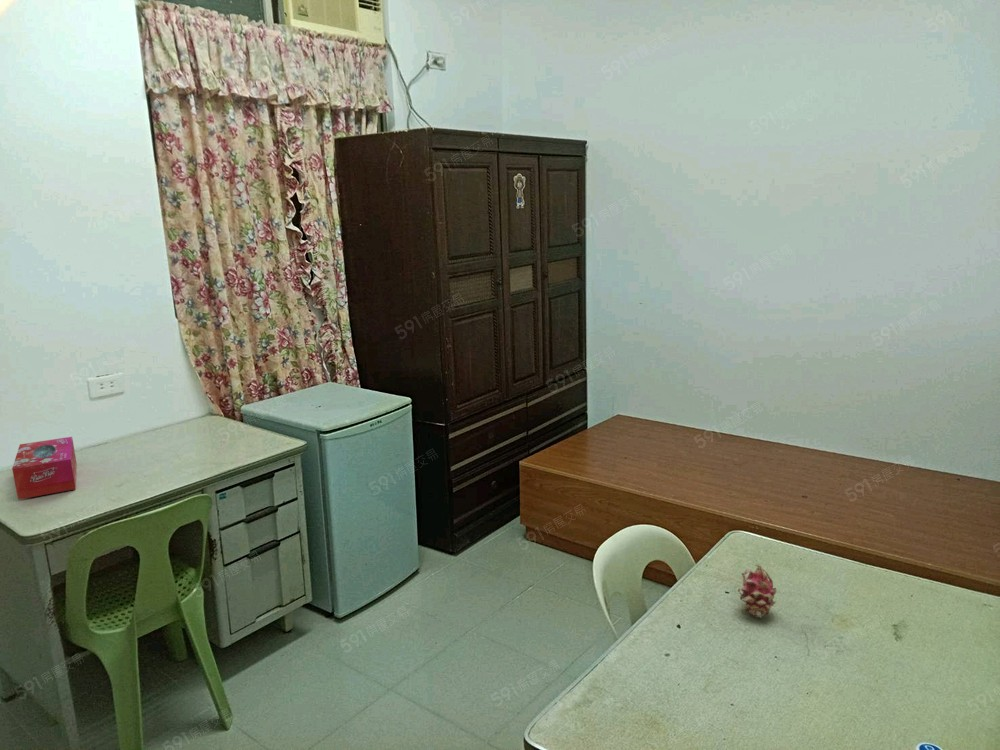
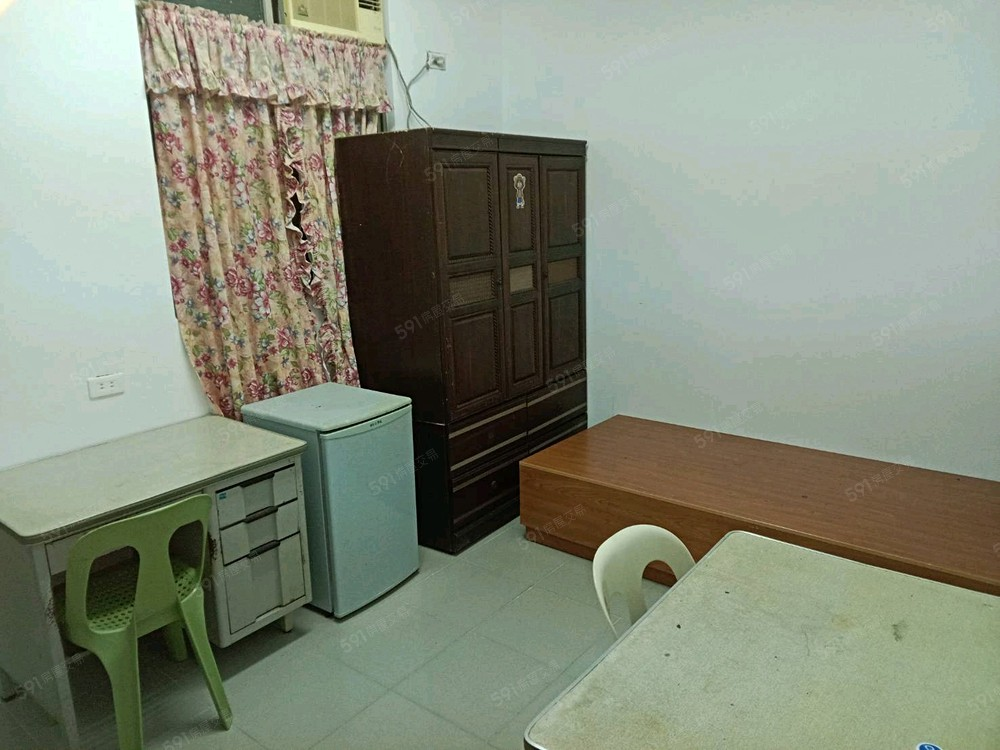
- fruit [737,563,777,619]
- tissue box [11,436,78,501]
